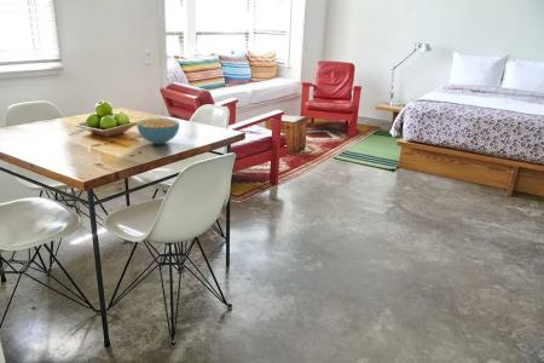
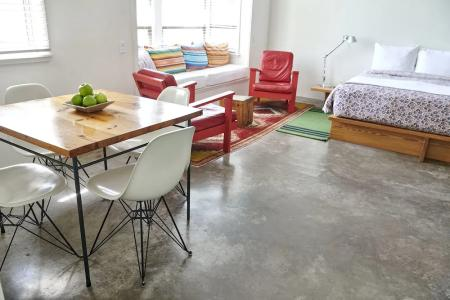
- cereal bowl [135,117,180,145]
